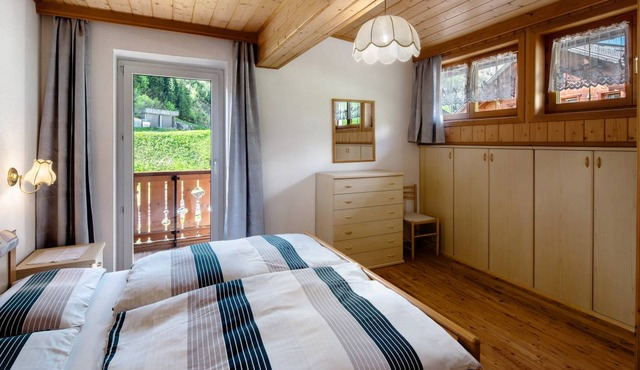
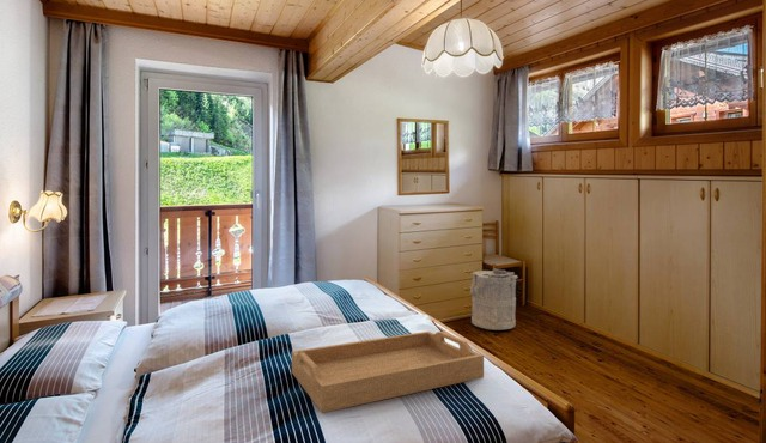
+ laundry hamper [469,267,519,332]
+ serving tray [291,330,485,414]
